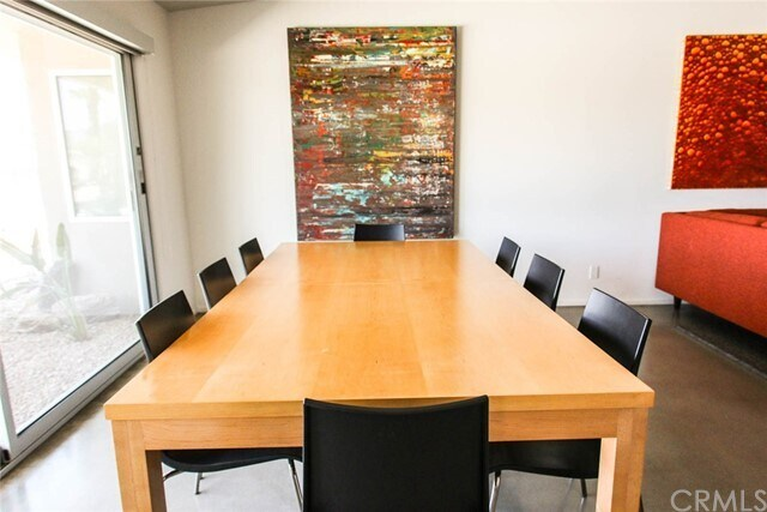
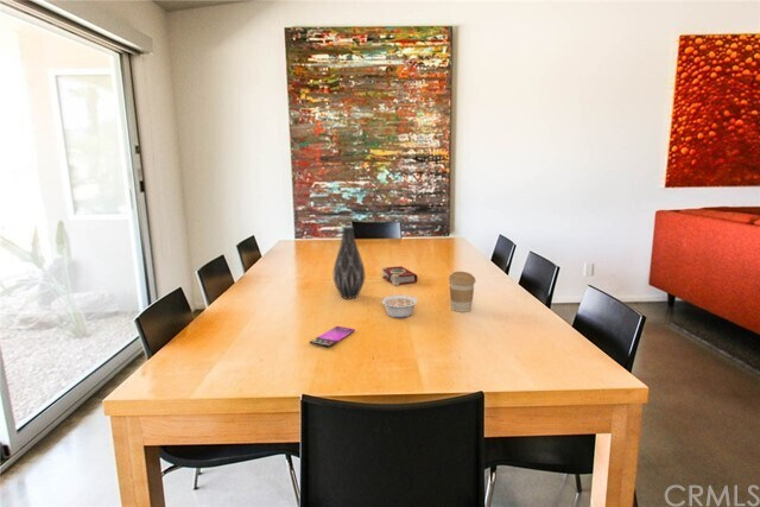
+ coffee cup [448,271,476,313]
+ book [380,265,419,286]
+ smartphone [309,325,356,348]
+ legume [381,293,418,319]
+ vase [332,224,366,300]
